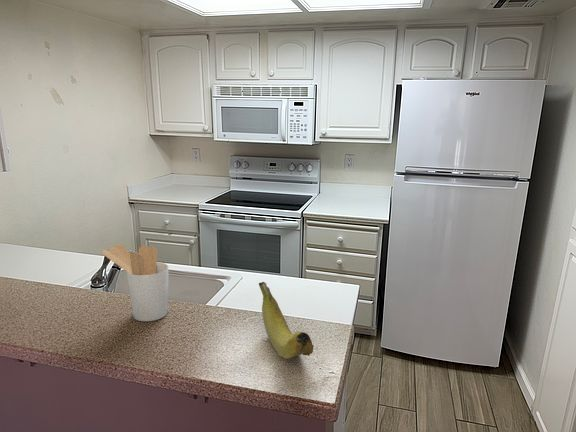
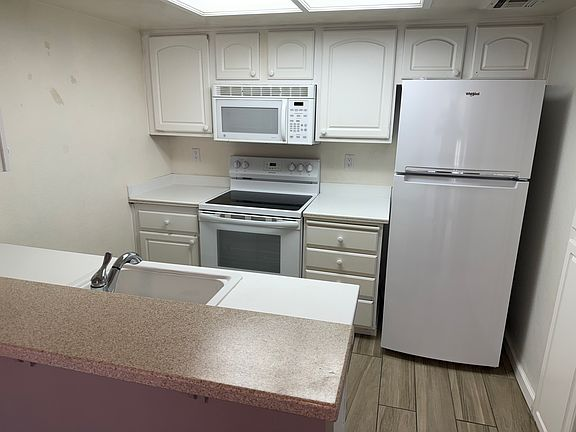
- utensil holder [101,243,169,322]
- fruit [258,281,314,360]
